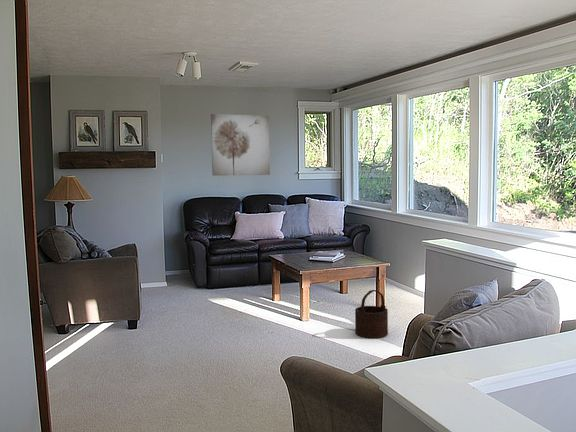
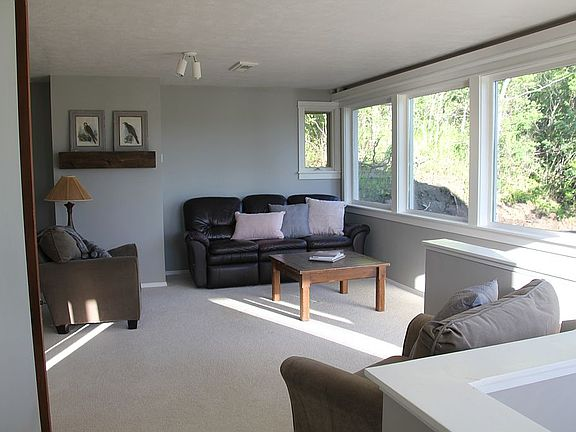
- wall art [210,113,271,177]
- wooden bucket [354,289,389,339]
